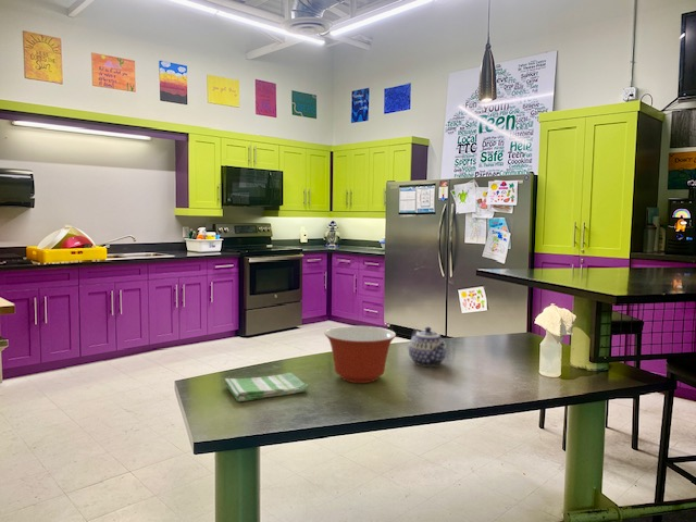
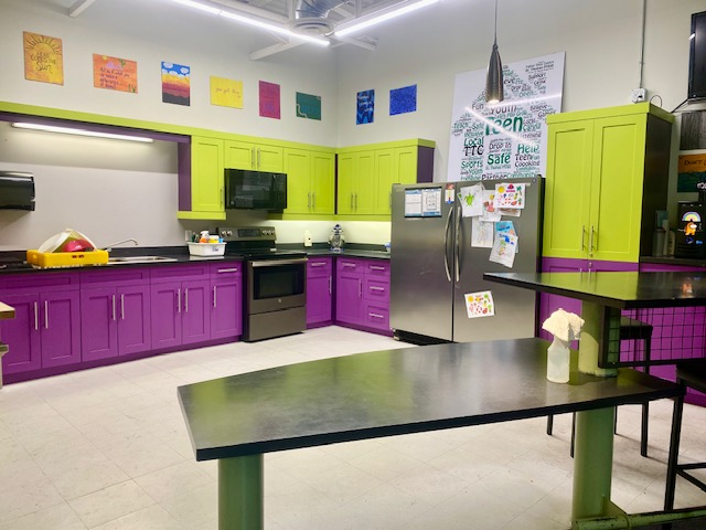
- teapot [407,326,447,368]
- mixing bowl [324,325,397,384]
- dish towel [224,372,310,402]
